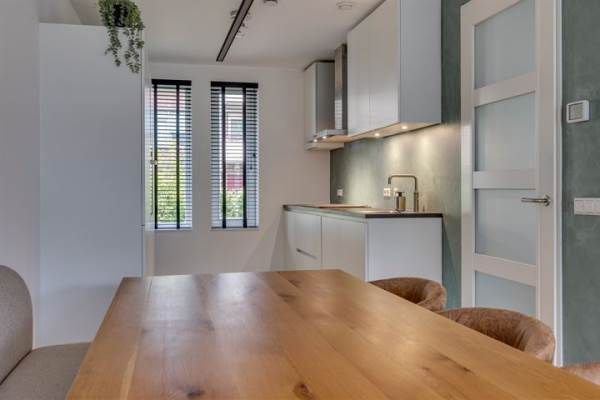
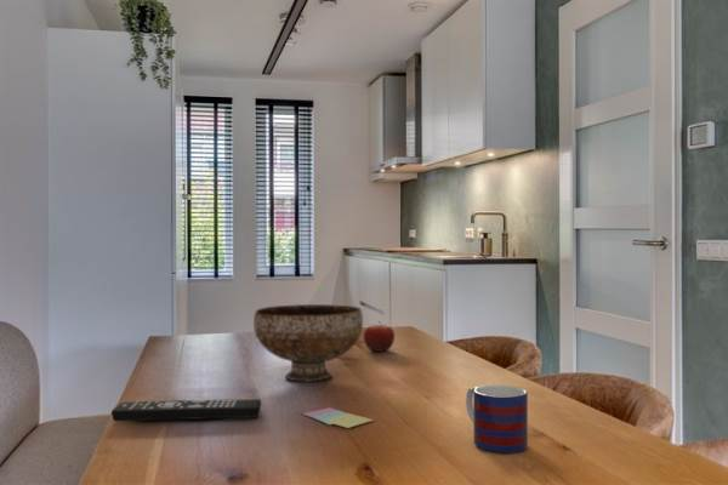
+ sticky notes [301,406,375,429]
+ bowl [252,303,364,382]
+ remote control [110,398,262,422]
+ fruit [363,319,396,353]
+ mug [465,384,529,453]
